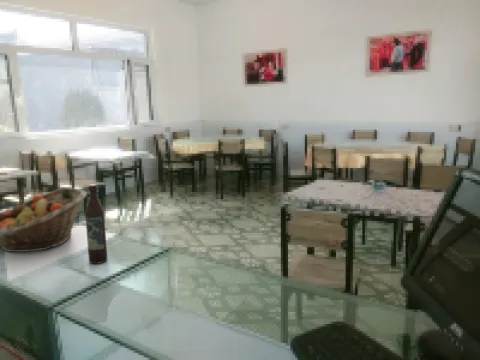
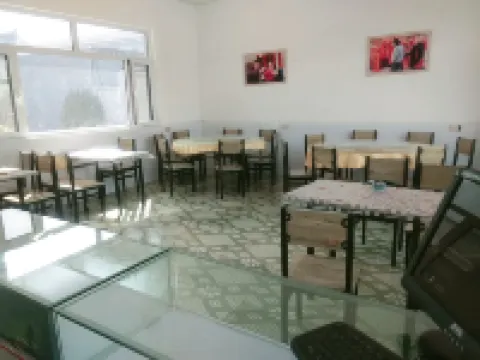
- fruit basket [0,187,88,253]
- wine bottle [84,183,108,265]
